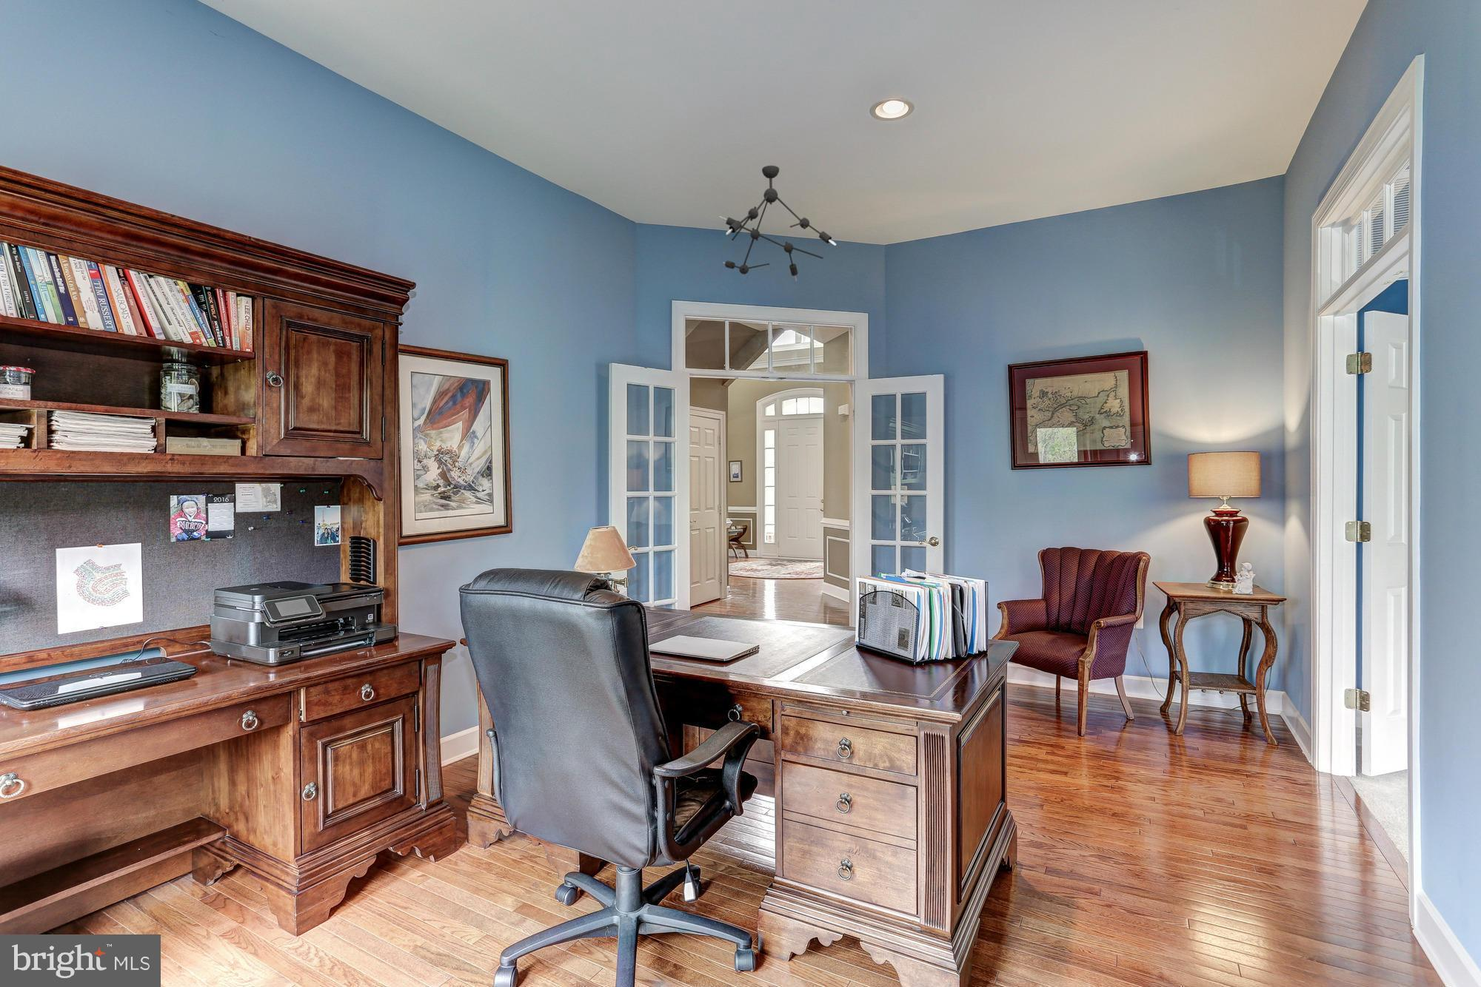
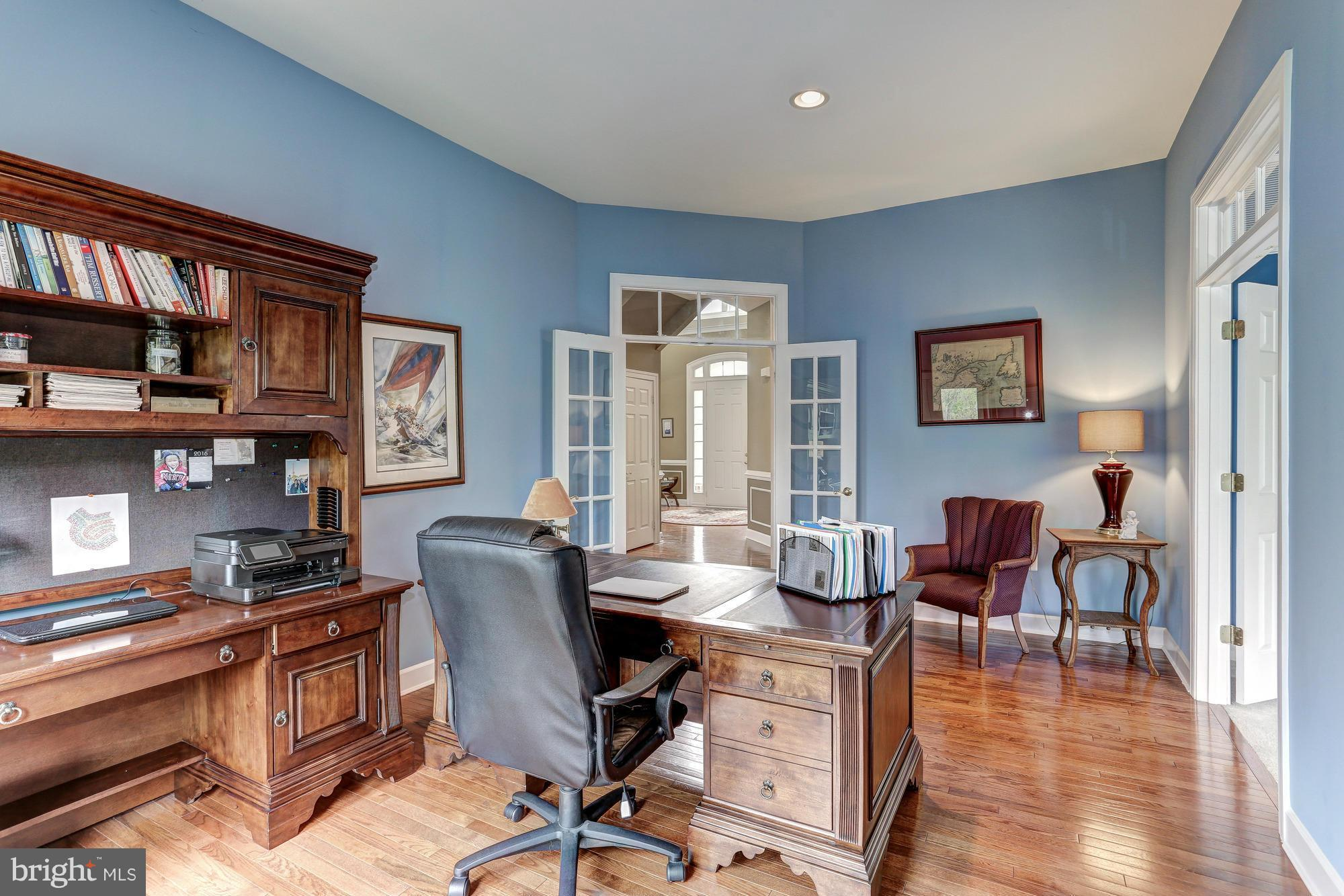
- ceiling light fixture [718,165,836,282]
